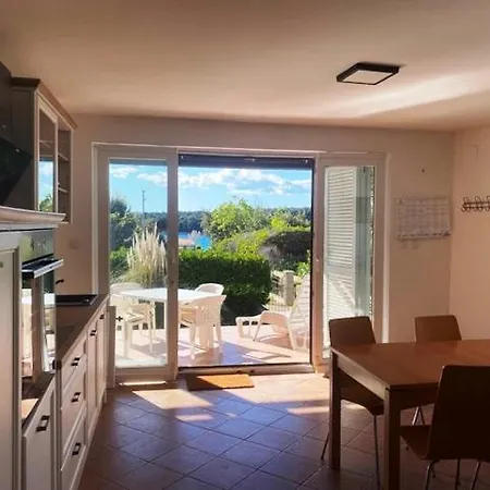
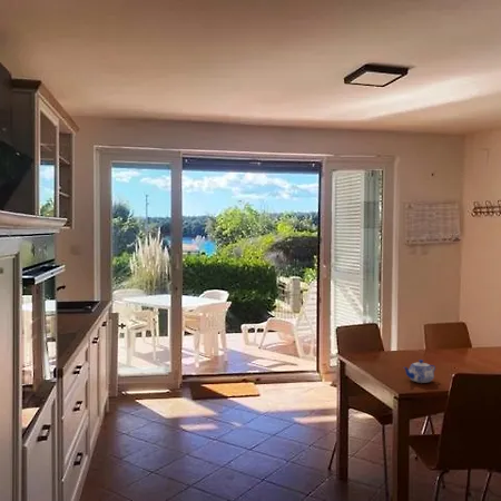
+ teapot [403,358,436,384]
